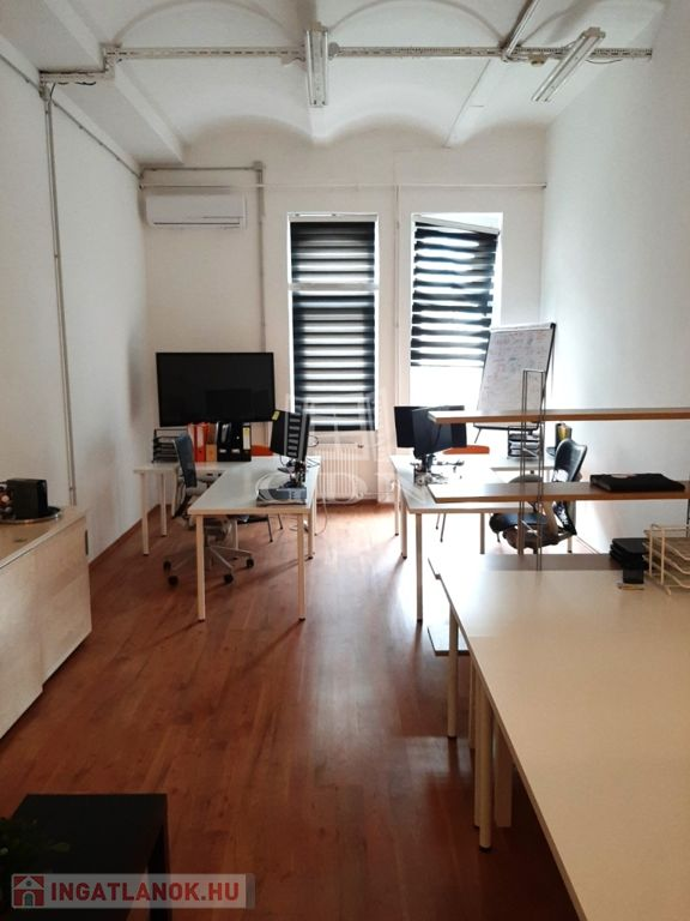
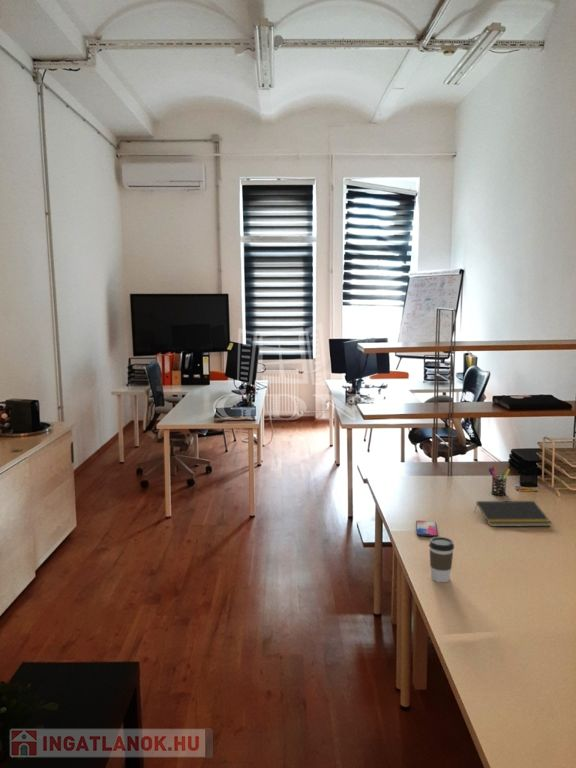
+ pen holder [488,465,511,497]
+ smartphone [415,519,438,537]
+ notepad [474,500,552,527]
+ coffee cup [428,536,455,583]
